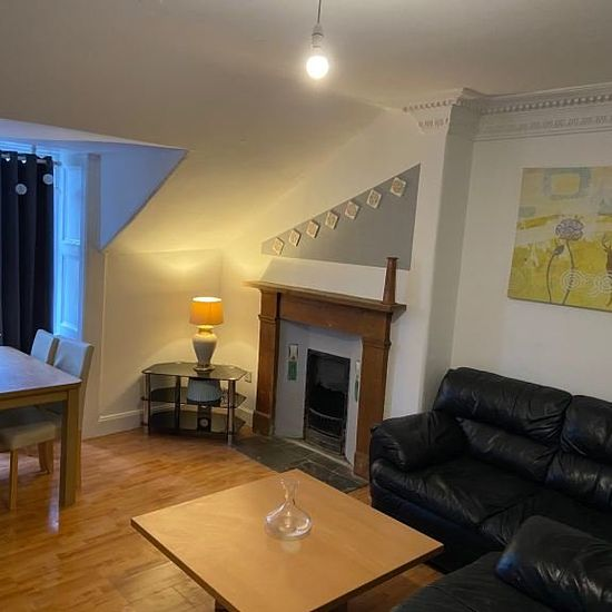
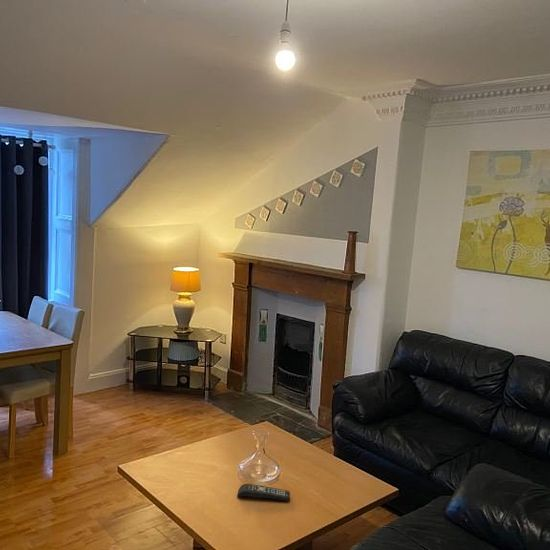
+ remote control [236,483,291,502]
